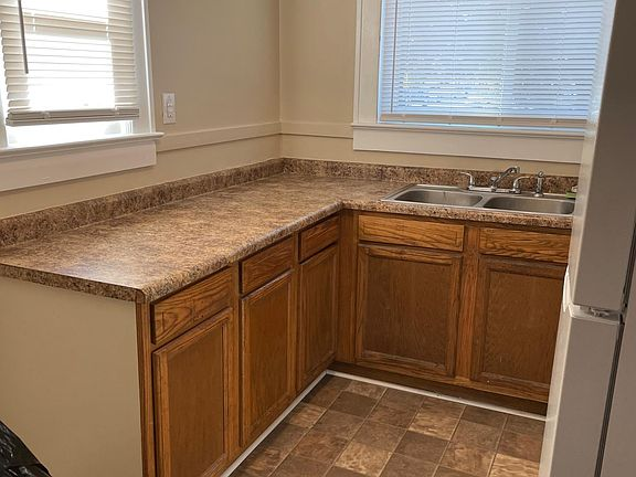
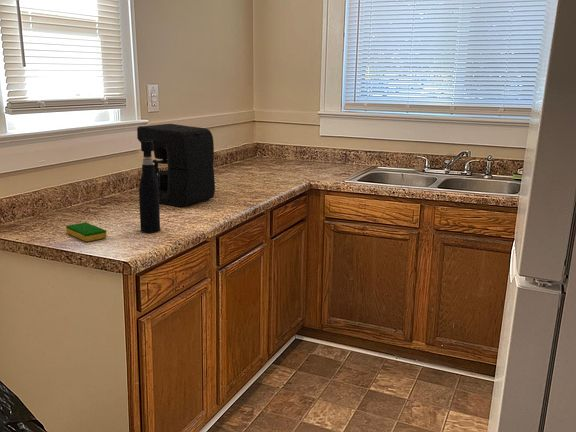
+ coffee maker [136,123,216,208]
+ pepper grinder [138,140,161,234]
+ dish sponge [65,221,108,242]
